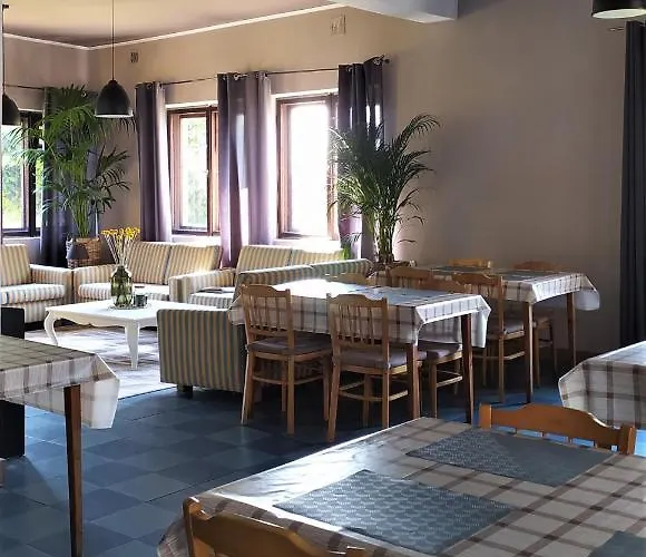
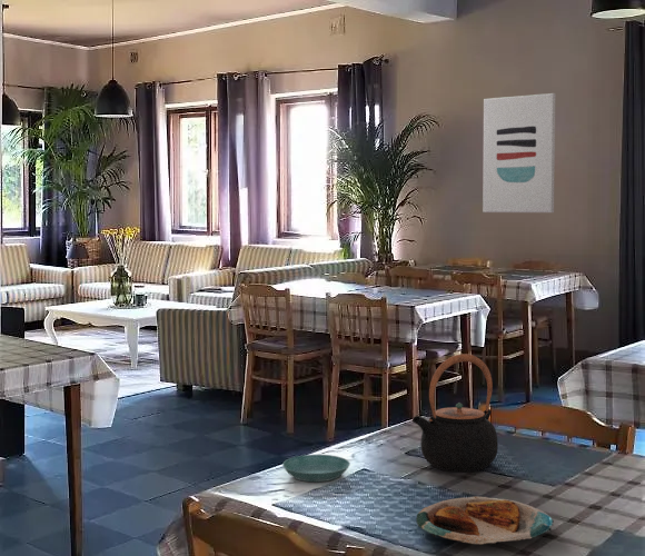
+ teapot [411,353,499,473]
+ wall art [482,92,556,214]
+ saucer [281,454,351,483]
+ plate [415,496,554,546]
